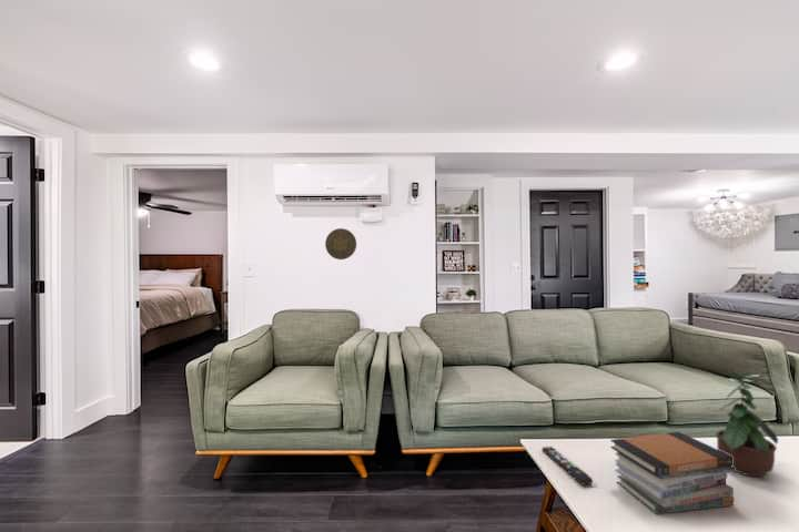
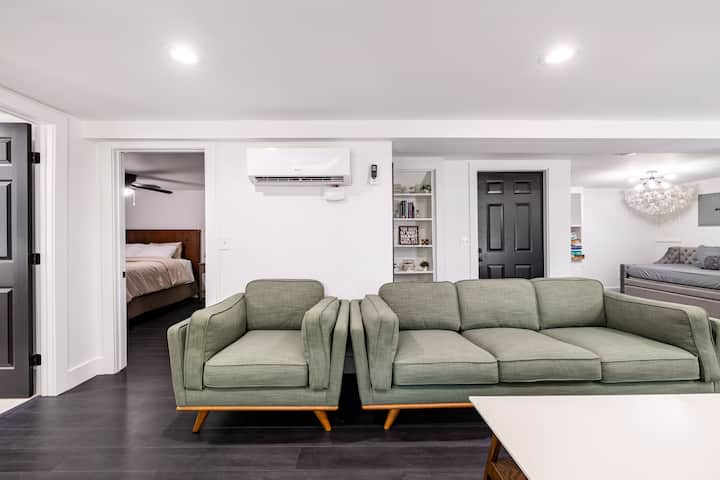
- remote control [540,446,594,487]
- potted plant [710,367,779,478]
- book stack [609,430,736,515]
- decorative plate [324,227,357,260]
